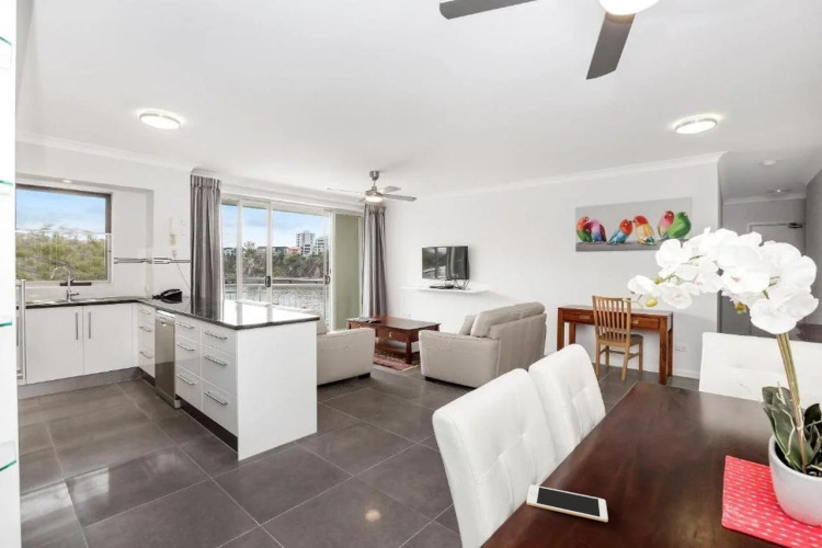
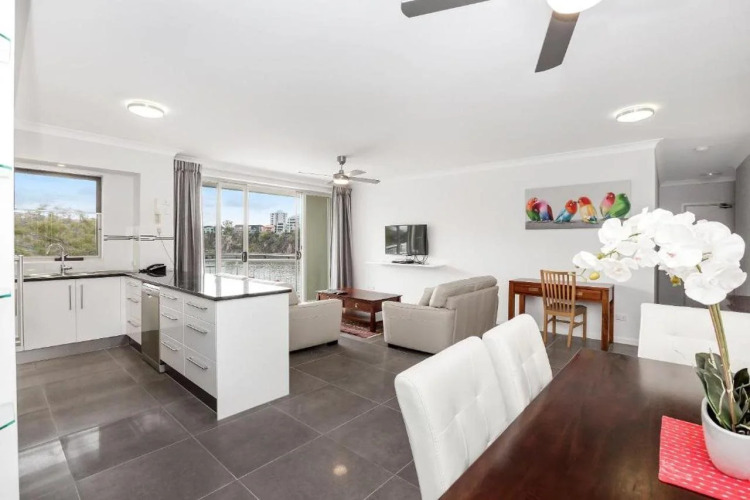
- cell phone [526,483,609,523]
